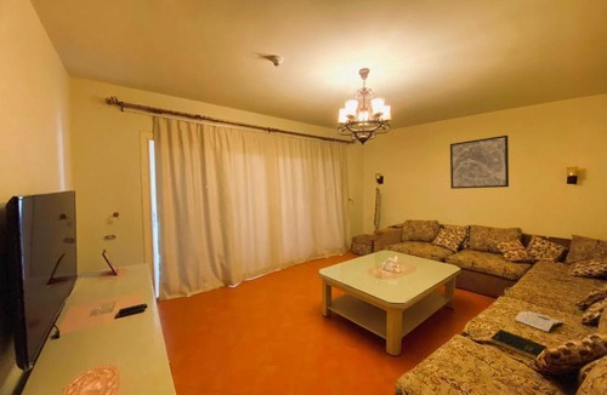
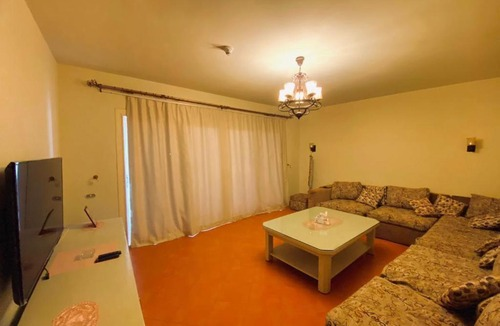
- magazine [514,310,563,333]
- book [489,328,549,361]
- wall art [449,134,510,190]
